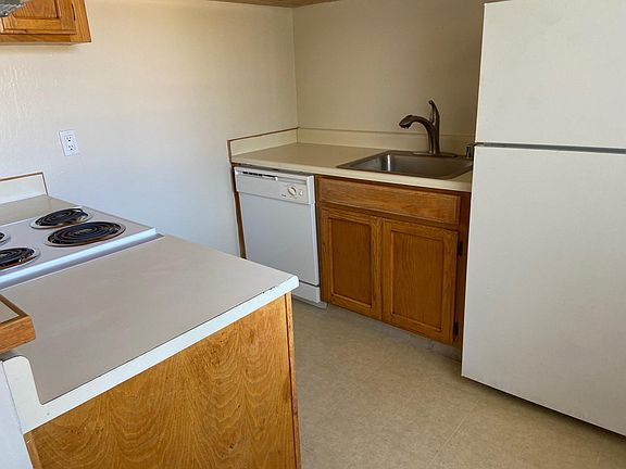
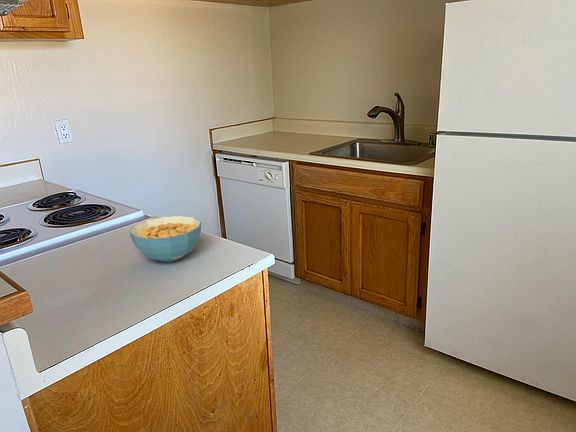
+ cereal bowl [128,215,202,263]
